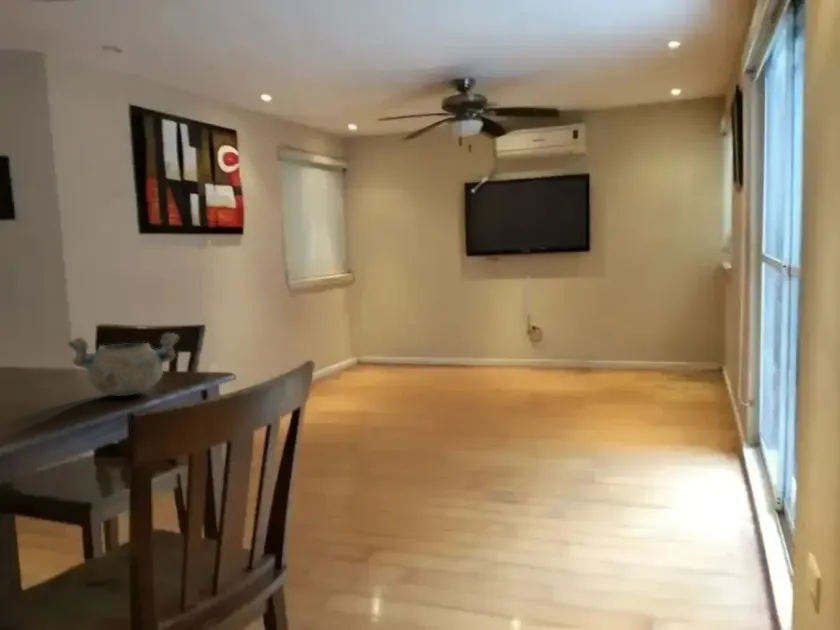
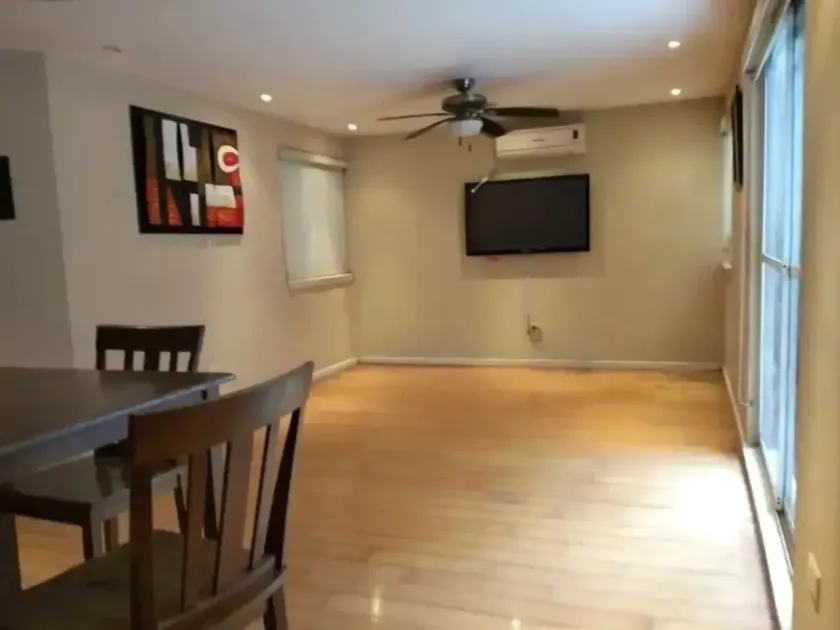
- decorative bowl [67,332,181,397]
